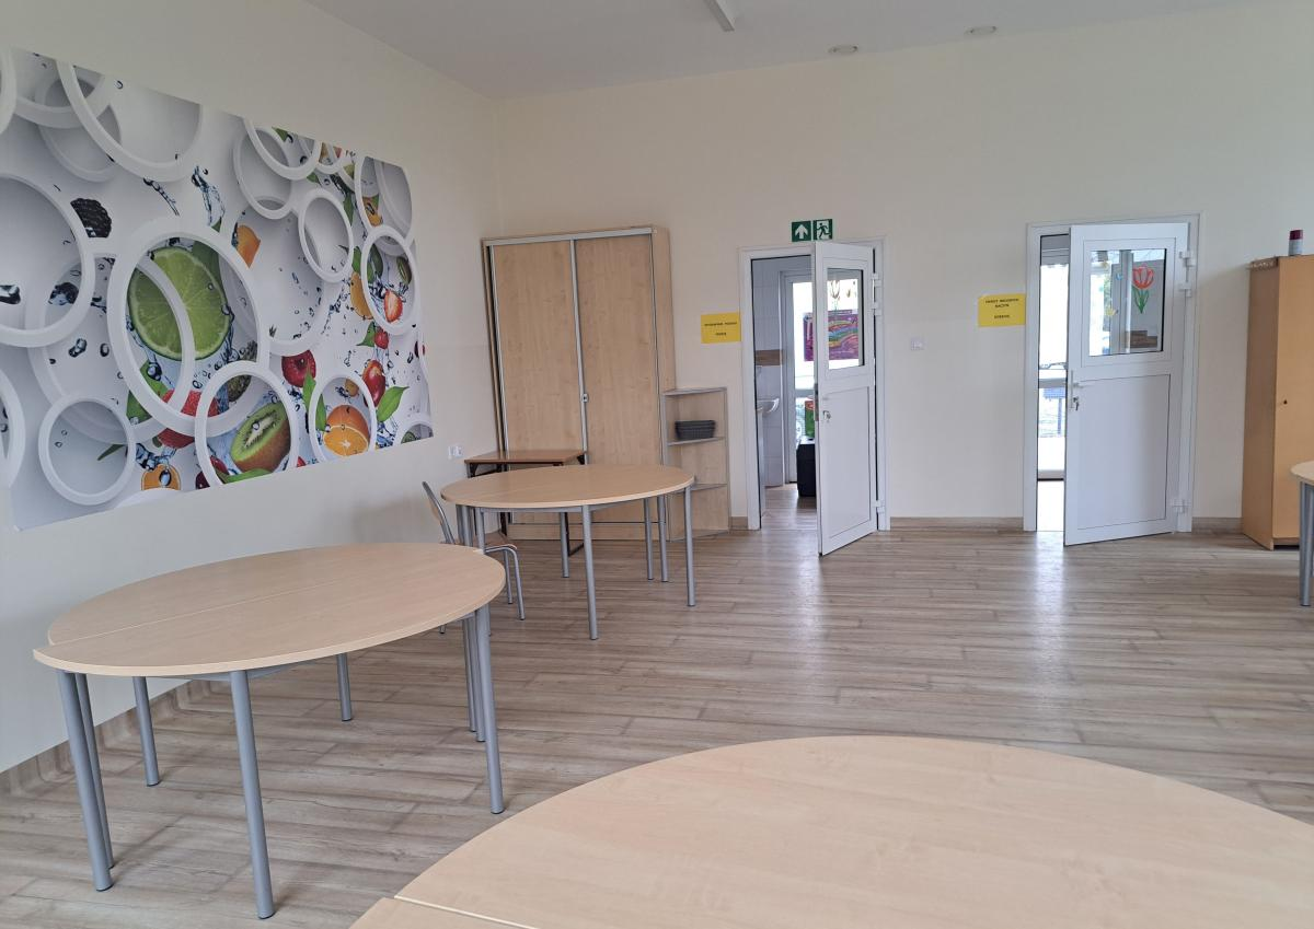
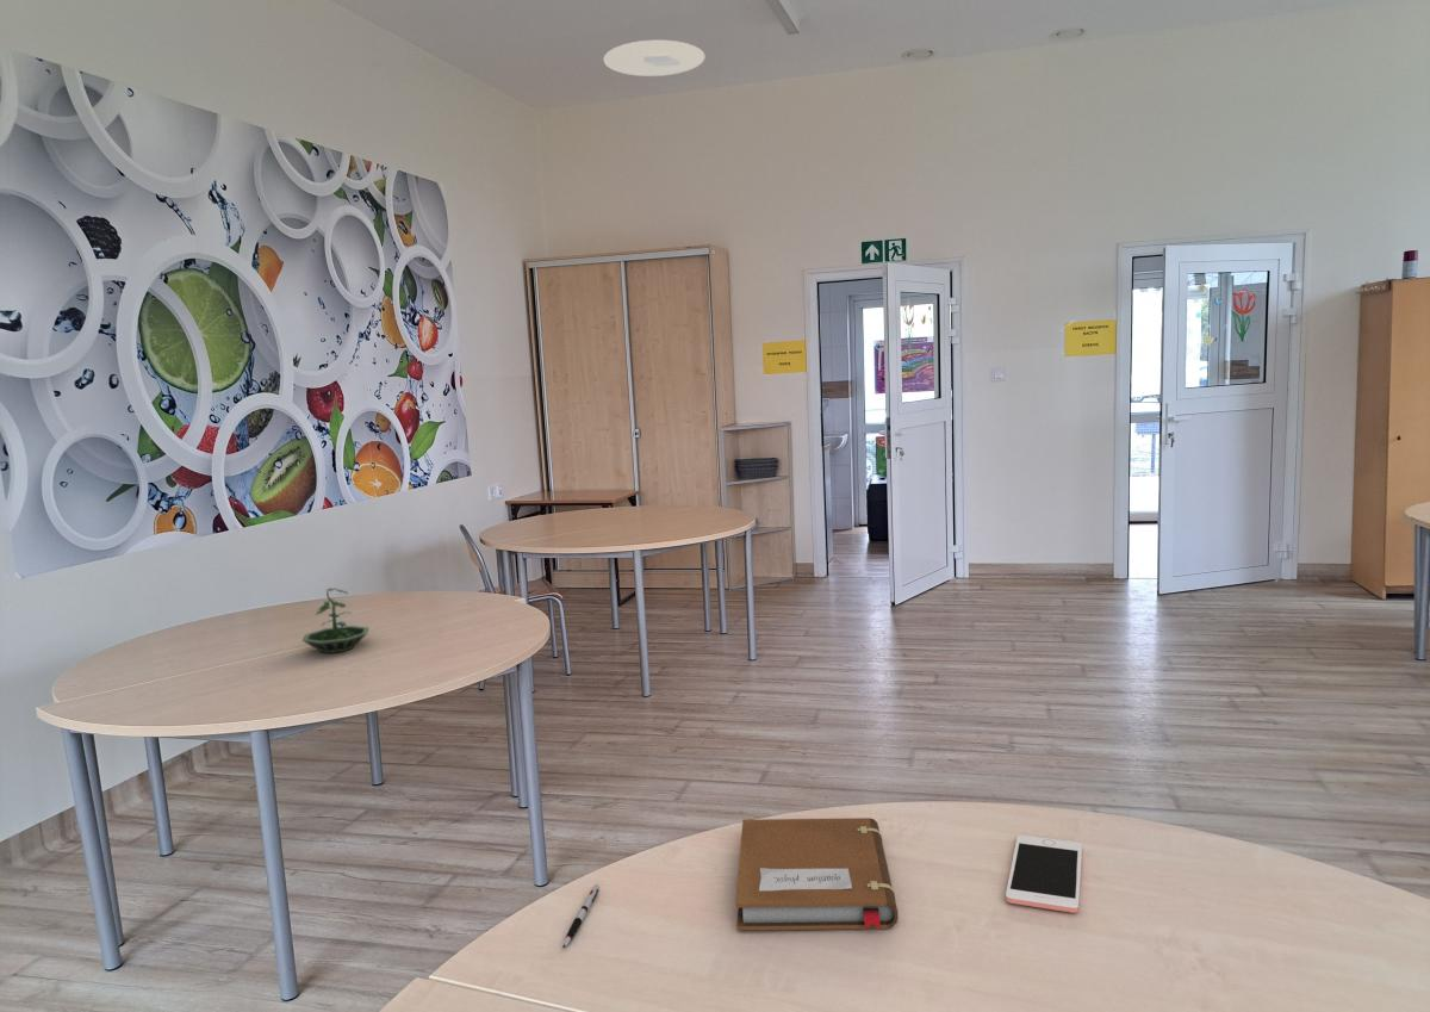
+ terrarium [300,586,371,654]
+ notebook [734,817,899,931]
+ ceiling light [603,39,705,77]
+ cell phone [1005,834,1083,914]
+ pen [562,883,601,949]
